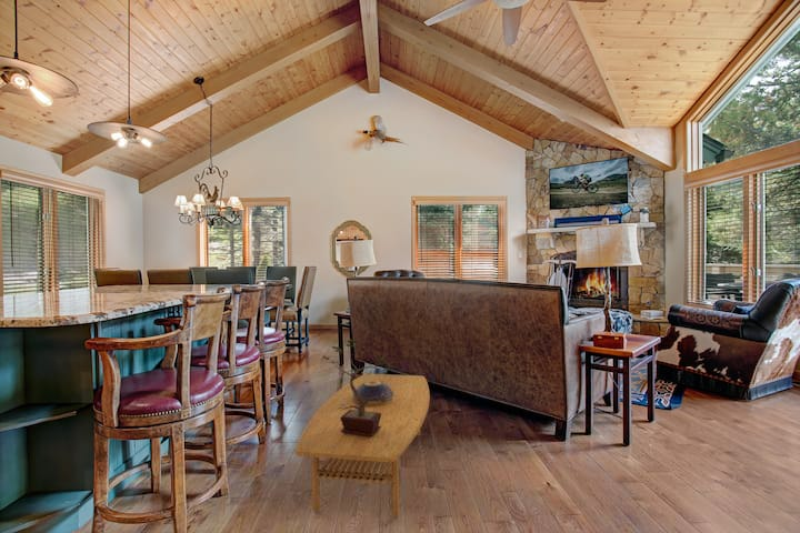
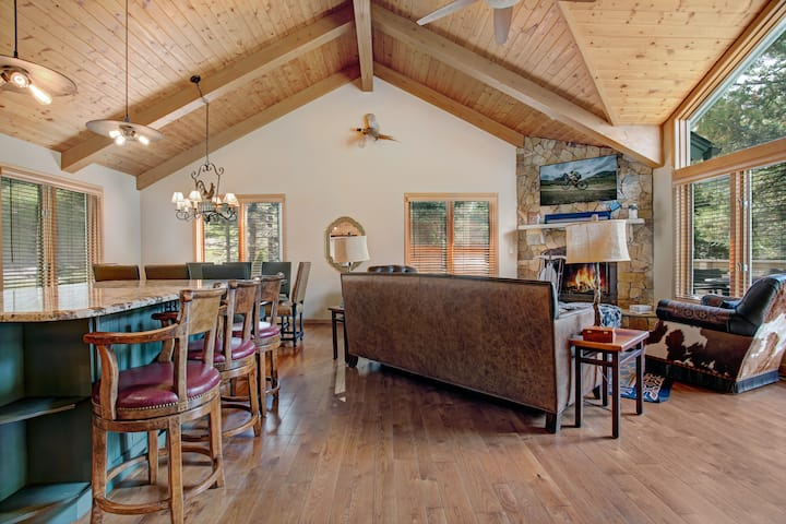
- decorative bowl [352,381,394,406]
- potted plant [320,338,394,436]
- coffee table [294,373,431,520]
